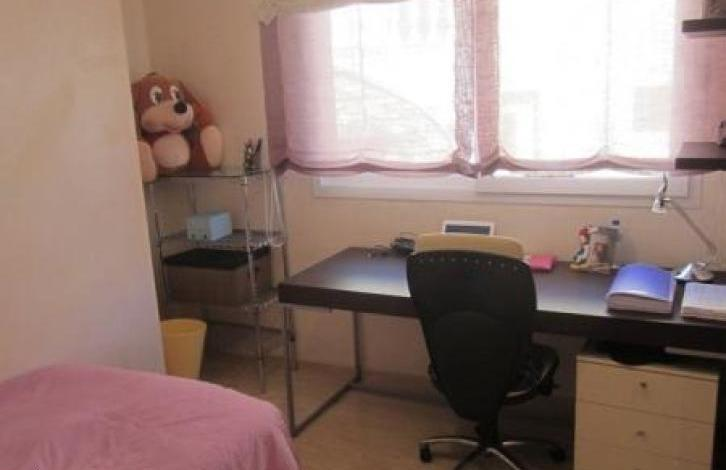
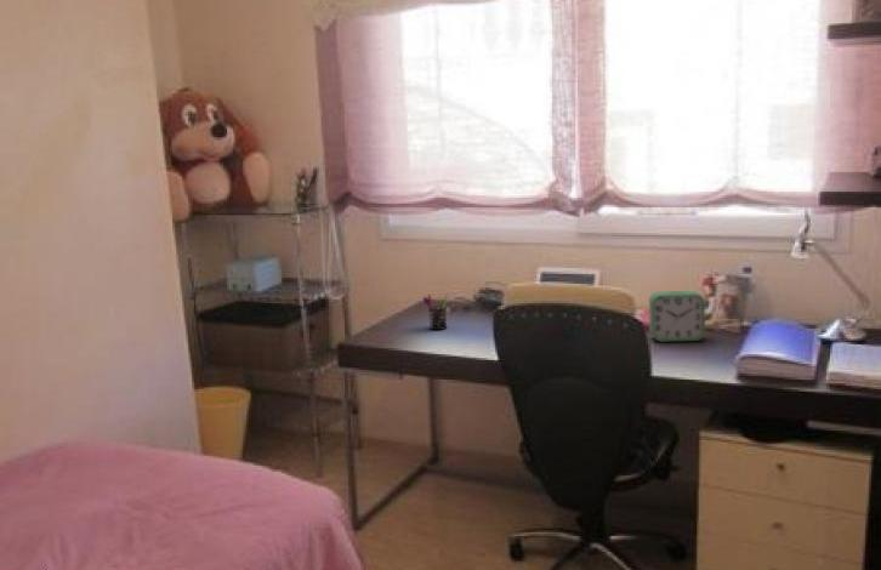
+ alarm clock [648,290,706,343]
+ pen holder [422,293,449,331]
